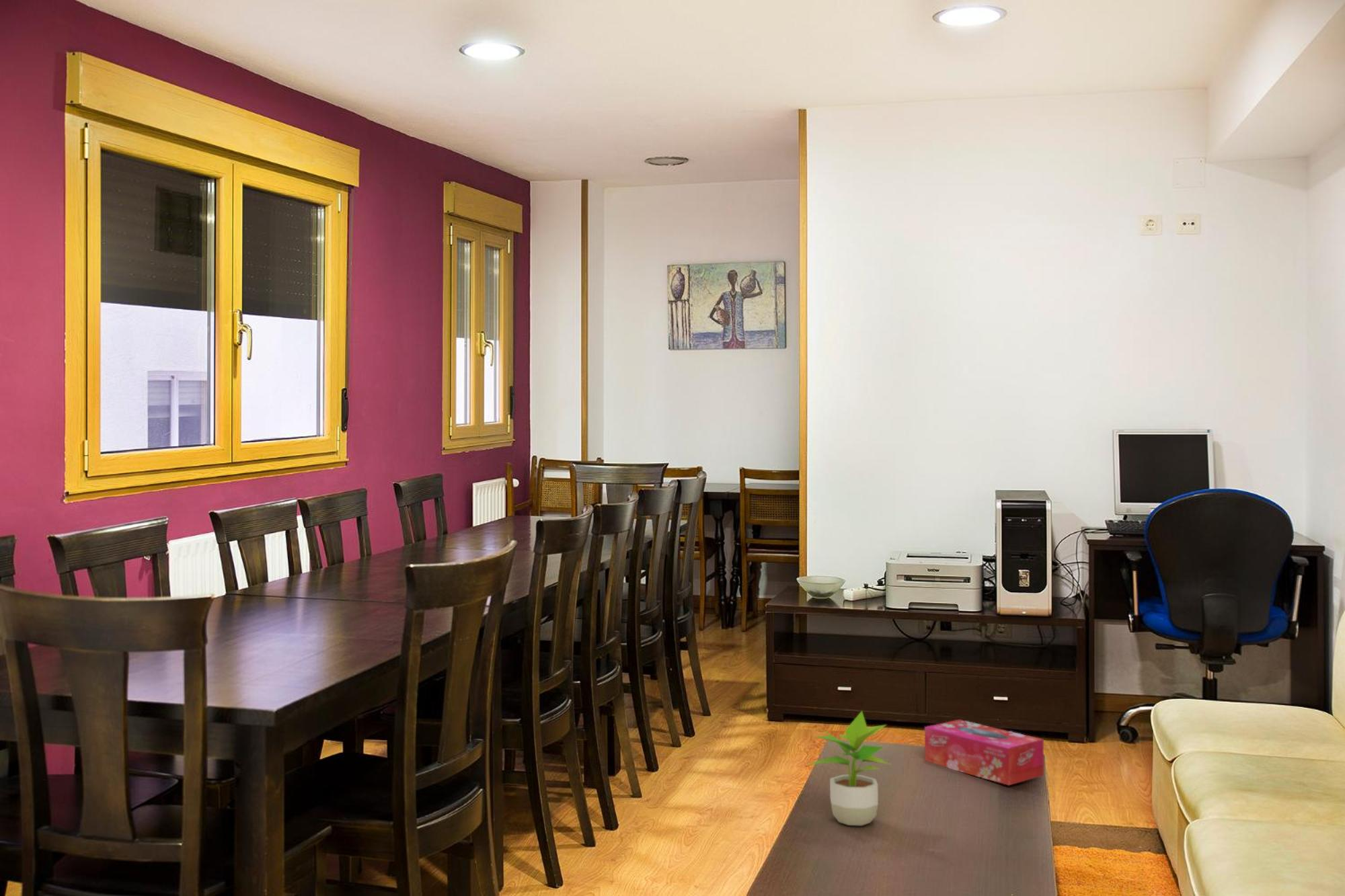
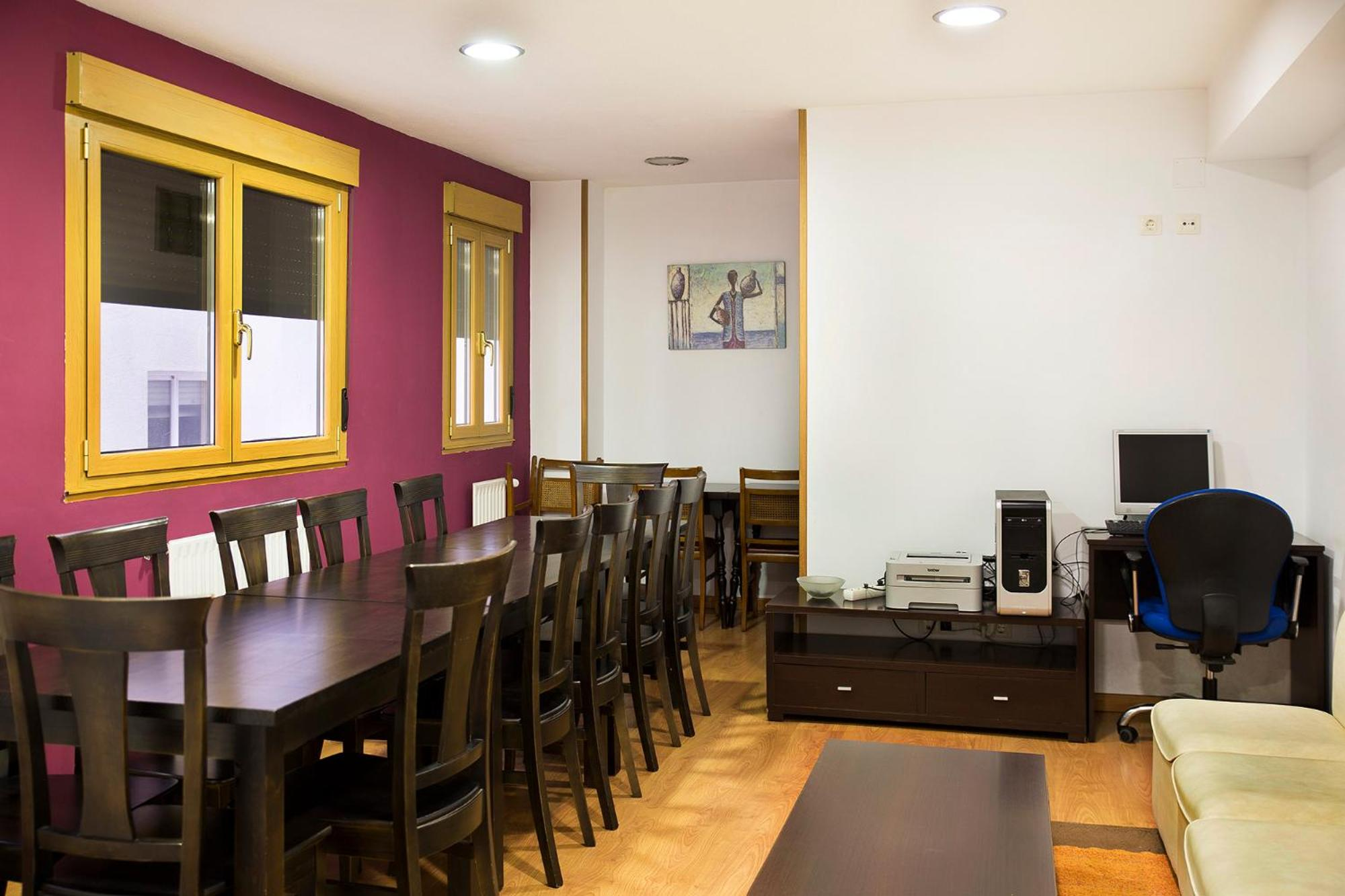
- potted plant [806,710,892,826]
- tissue box [924,719,1044,786]
